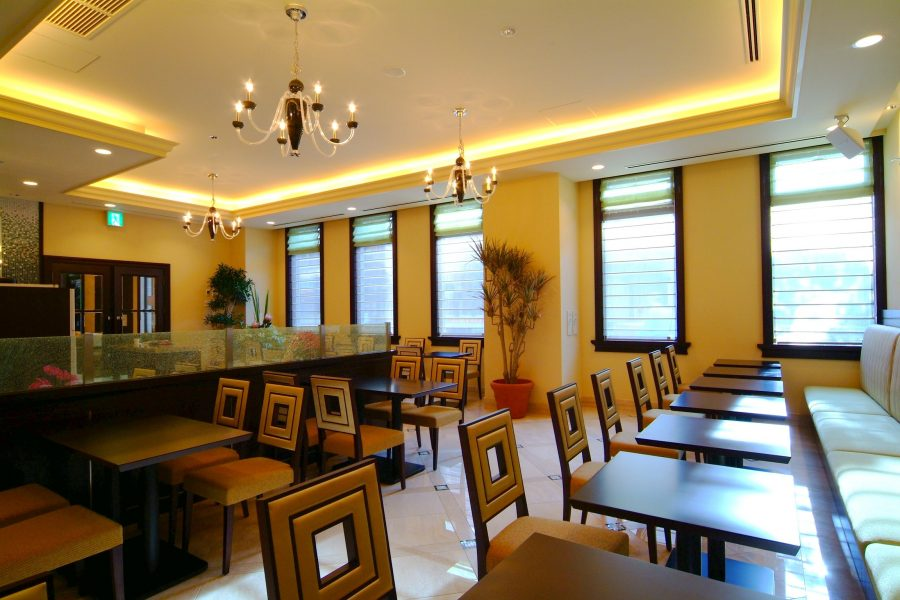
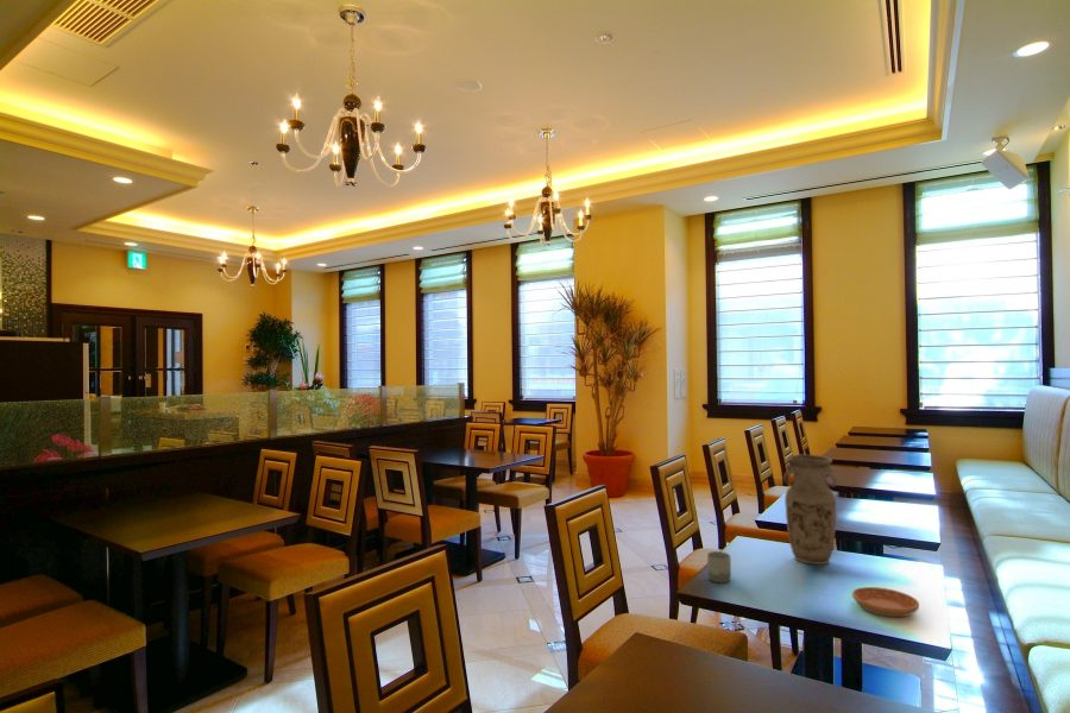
+ saucer [851,586,920,618]
+ vase [782,454,839,566]
+ cup [706,550,732,583]
